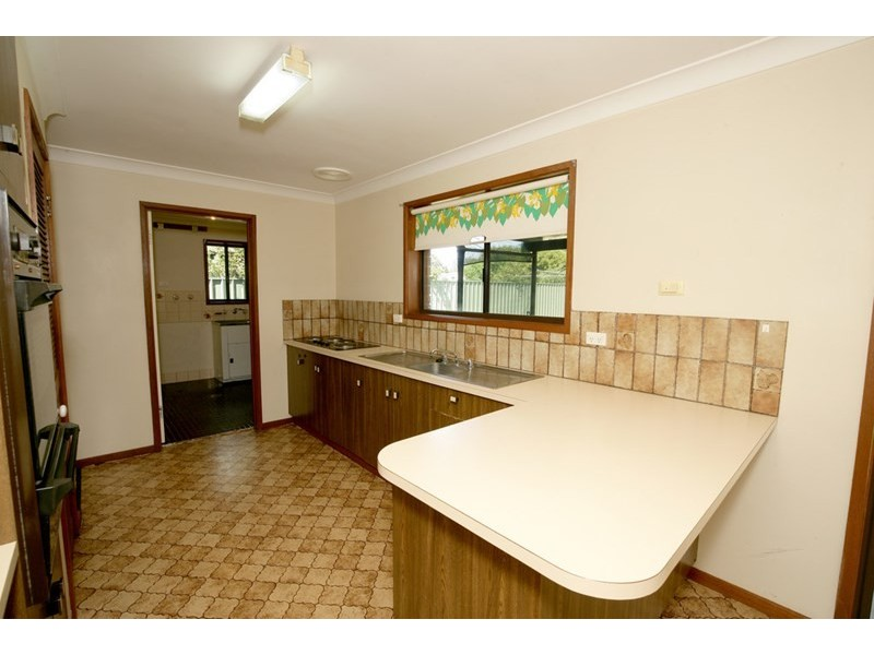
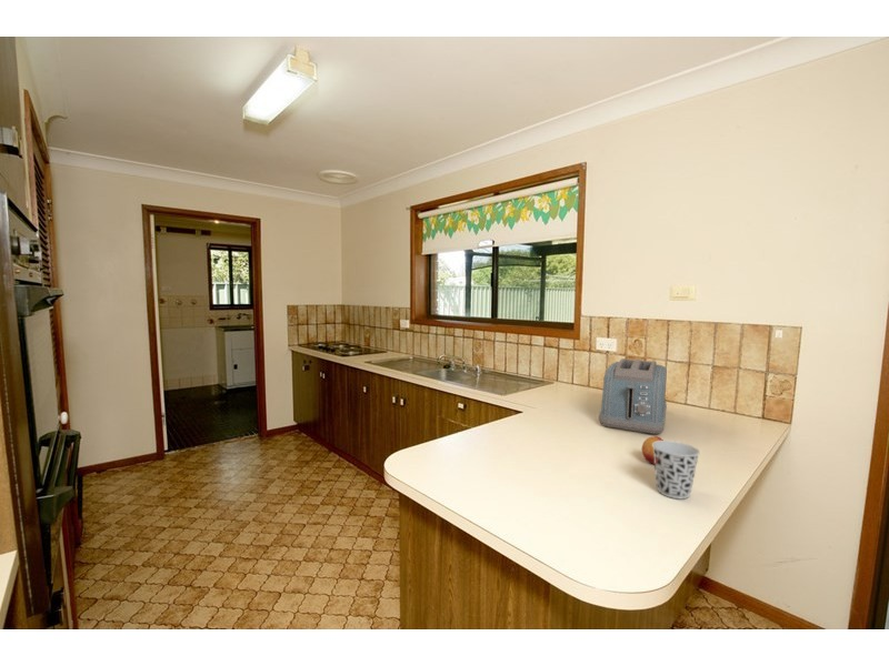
+ cup [652,440,701,500]
+ fruit [640,435,665,465]
+ toaster [598,357,668,435]
